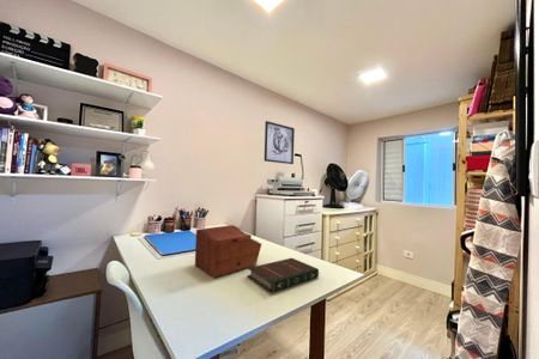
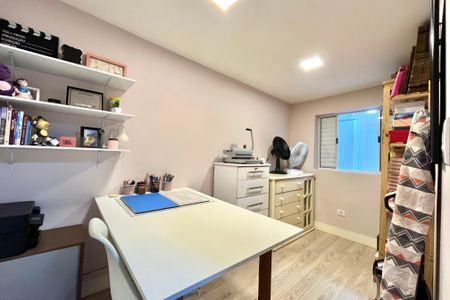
- sewing box [194,224,262,279]
- wall art [264,120,296,165]
- book [247,257,320,293]
